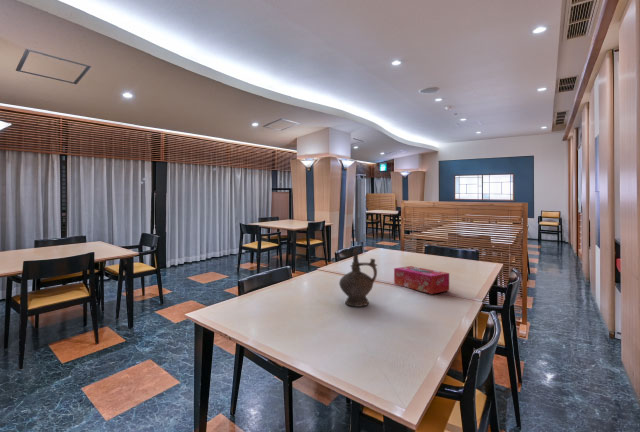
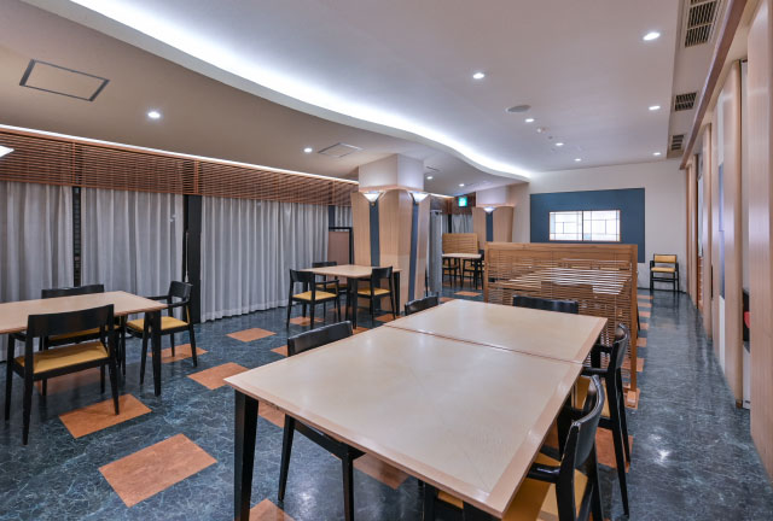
- tissue box [393,265,450,295]
- ceremonial vessel [338,248,378,308]
